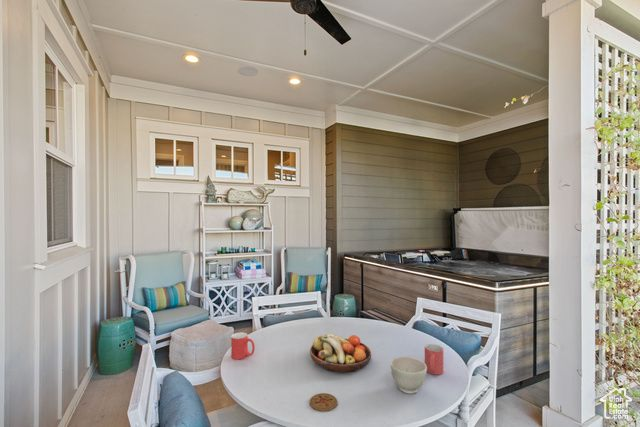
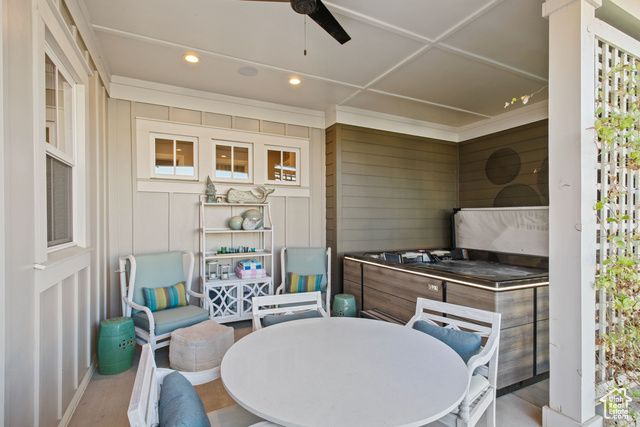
- bowl [390,356,427,395]
- fruit bowl [309,333,372,374]
- coaster [309,392,338,412]
- mug [230,332,256,360]
- mug [424,343,444,375]
